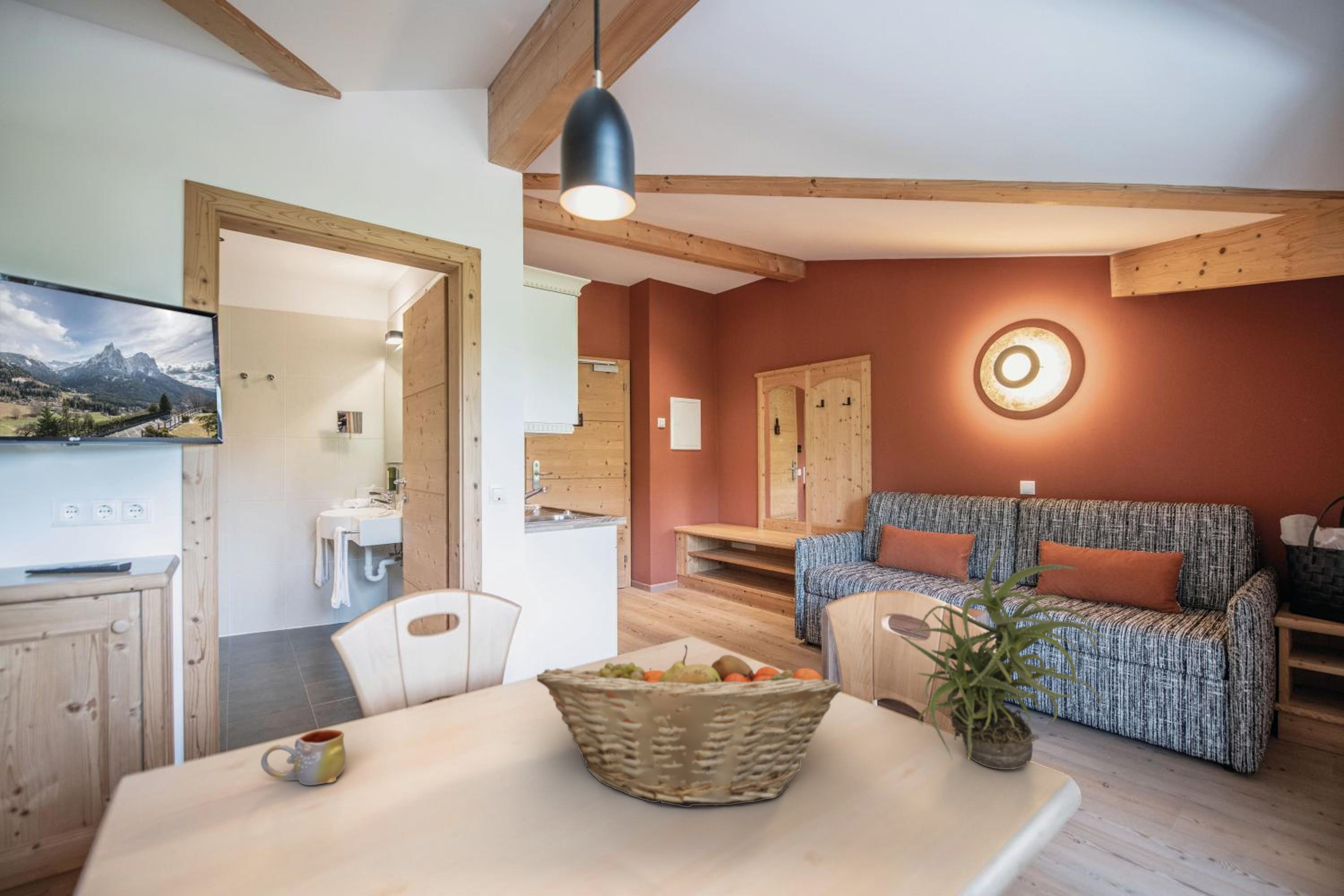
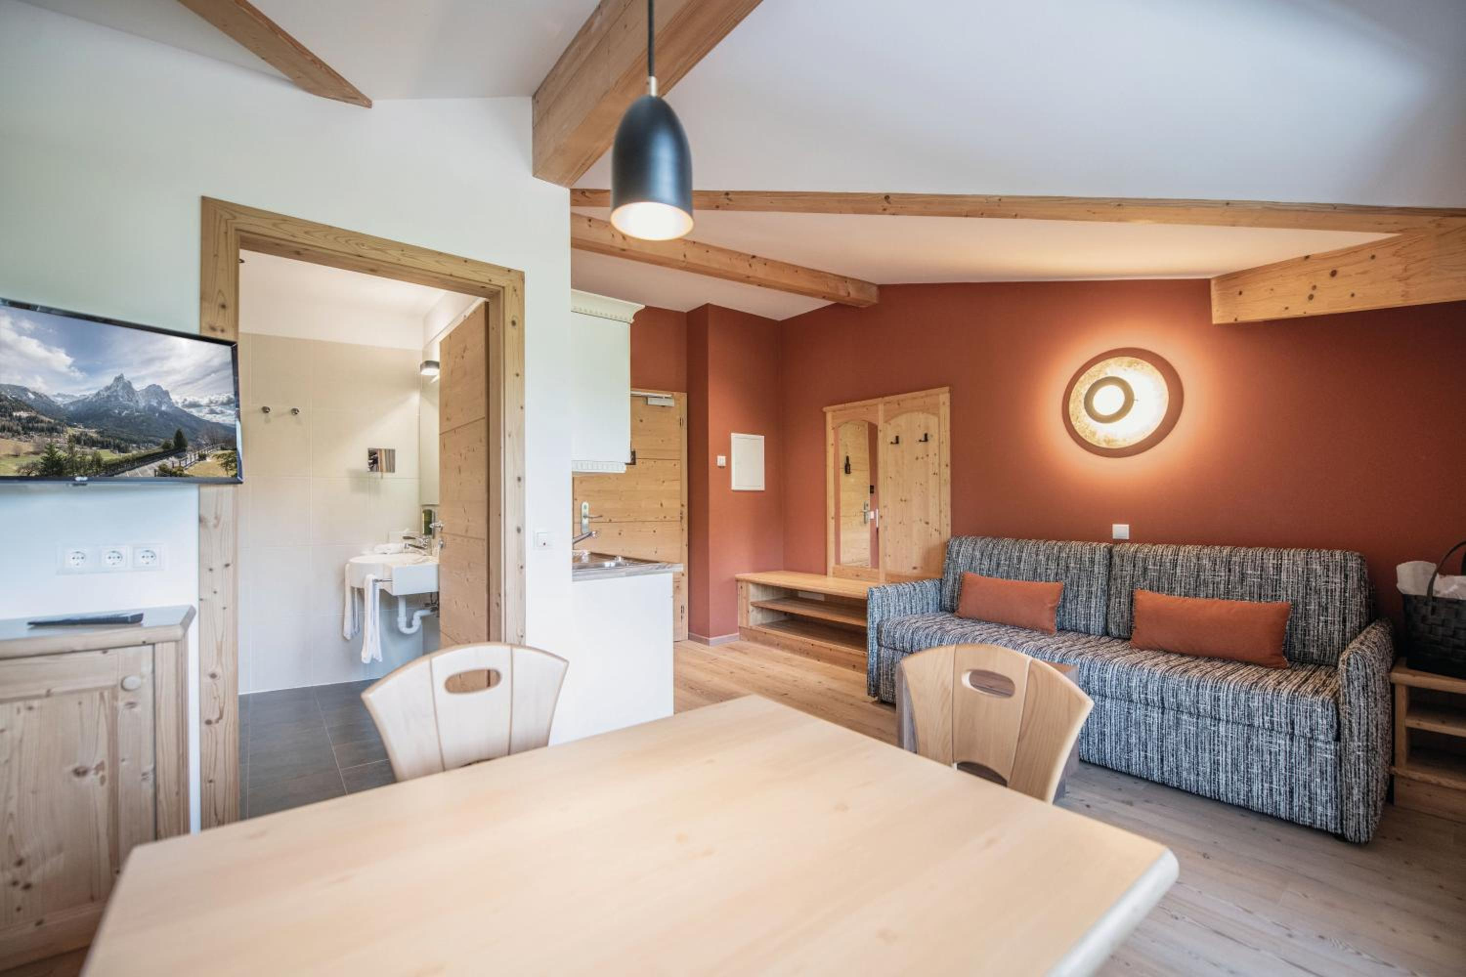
- fruit basket [536,644,842,808]
- potted plant [900,548,1109,770]
- mug [260,729,347,786]
